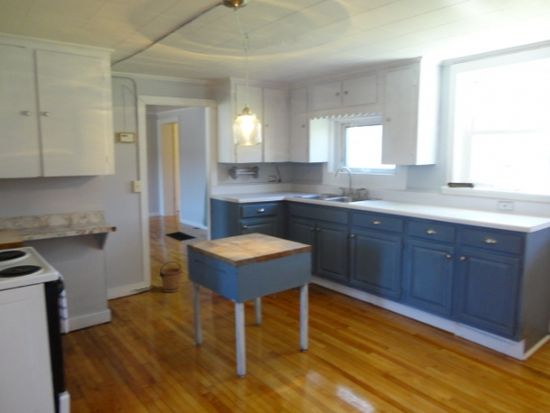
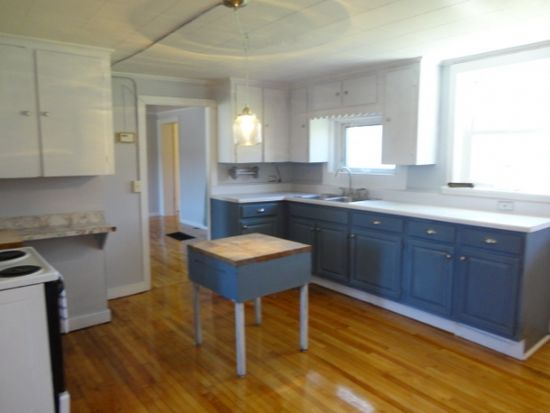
- bucket [158,260,183,294]
